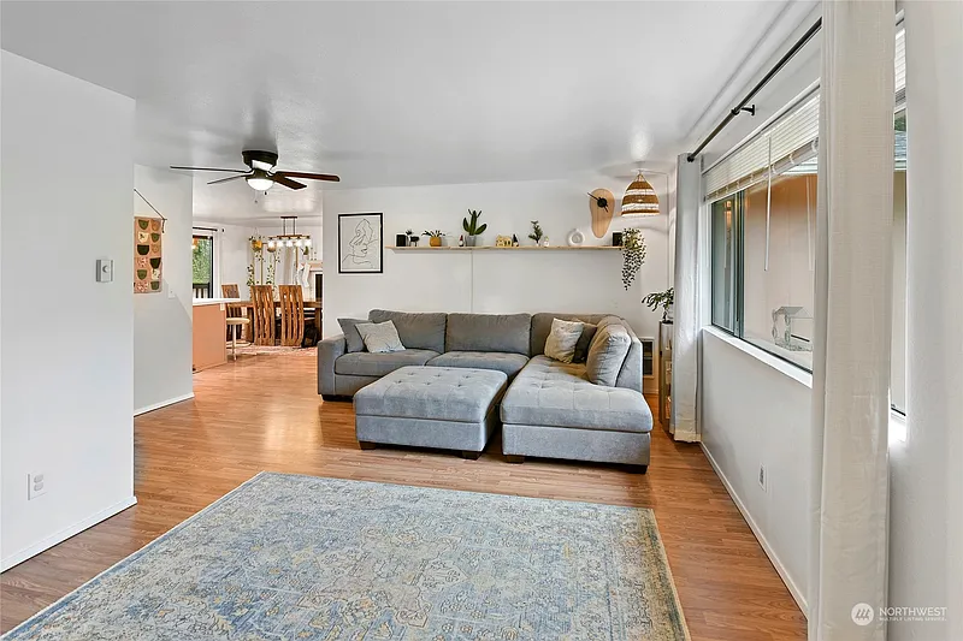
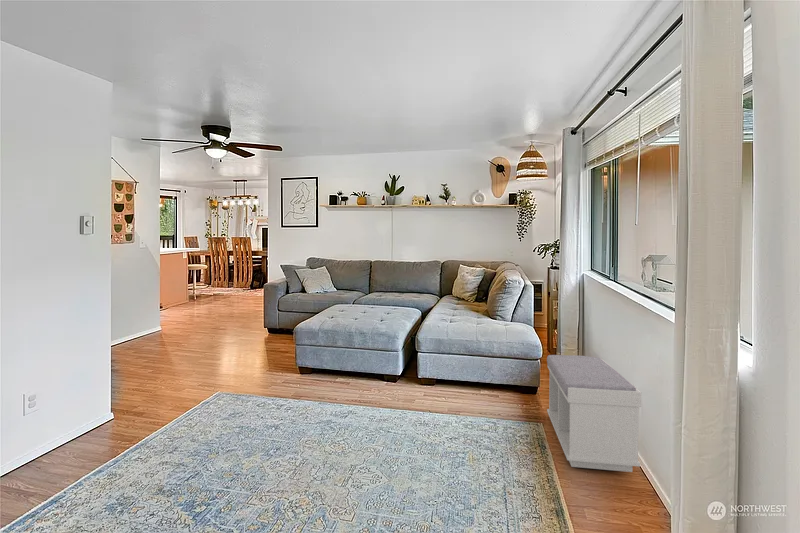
+ bench [546,354,642,473]
